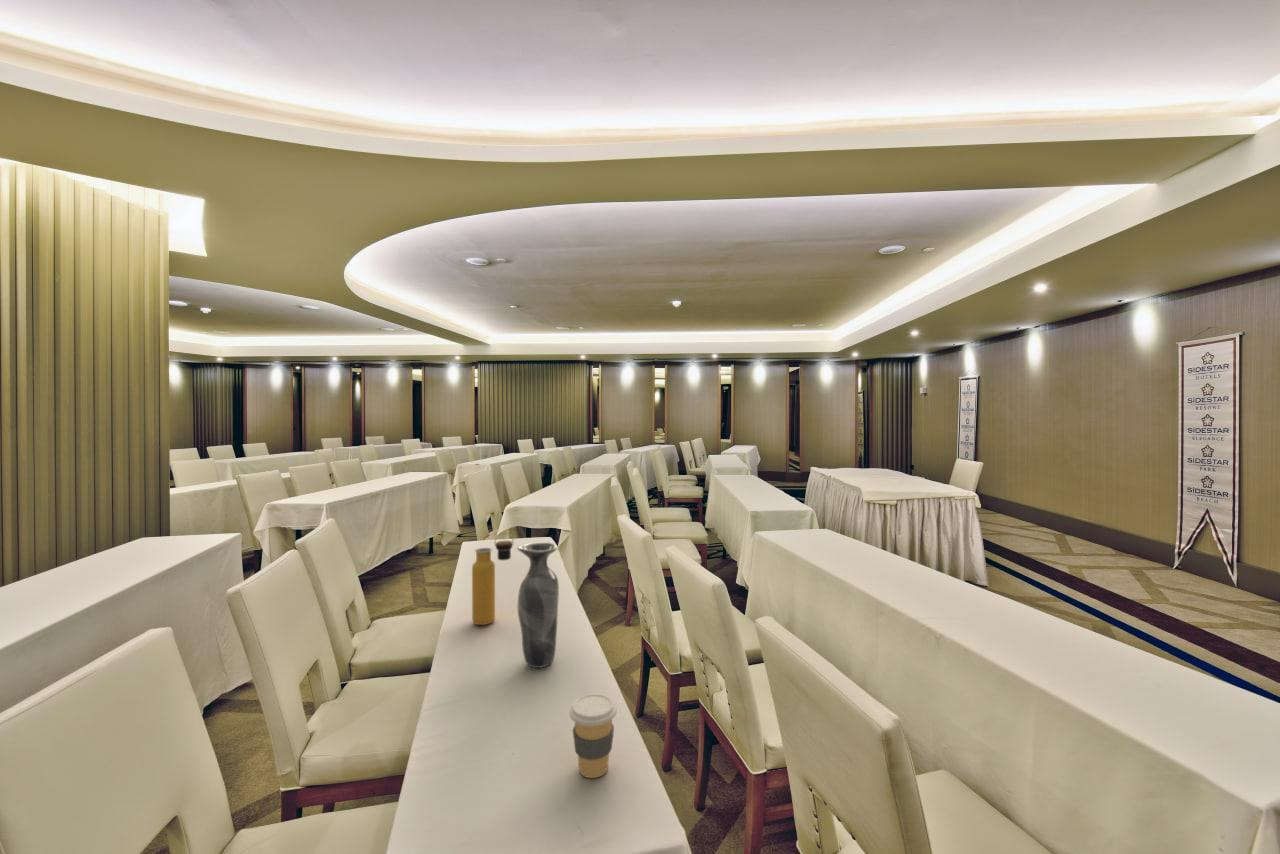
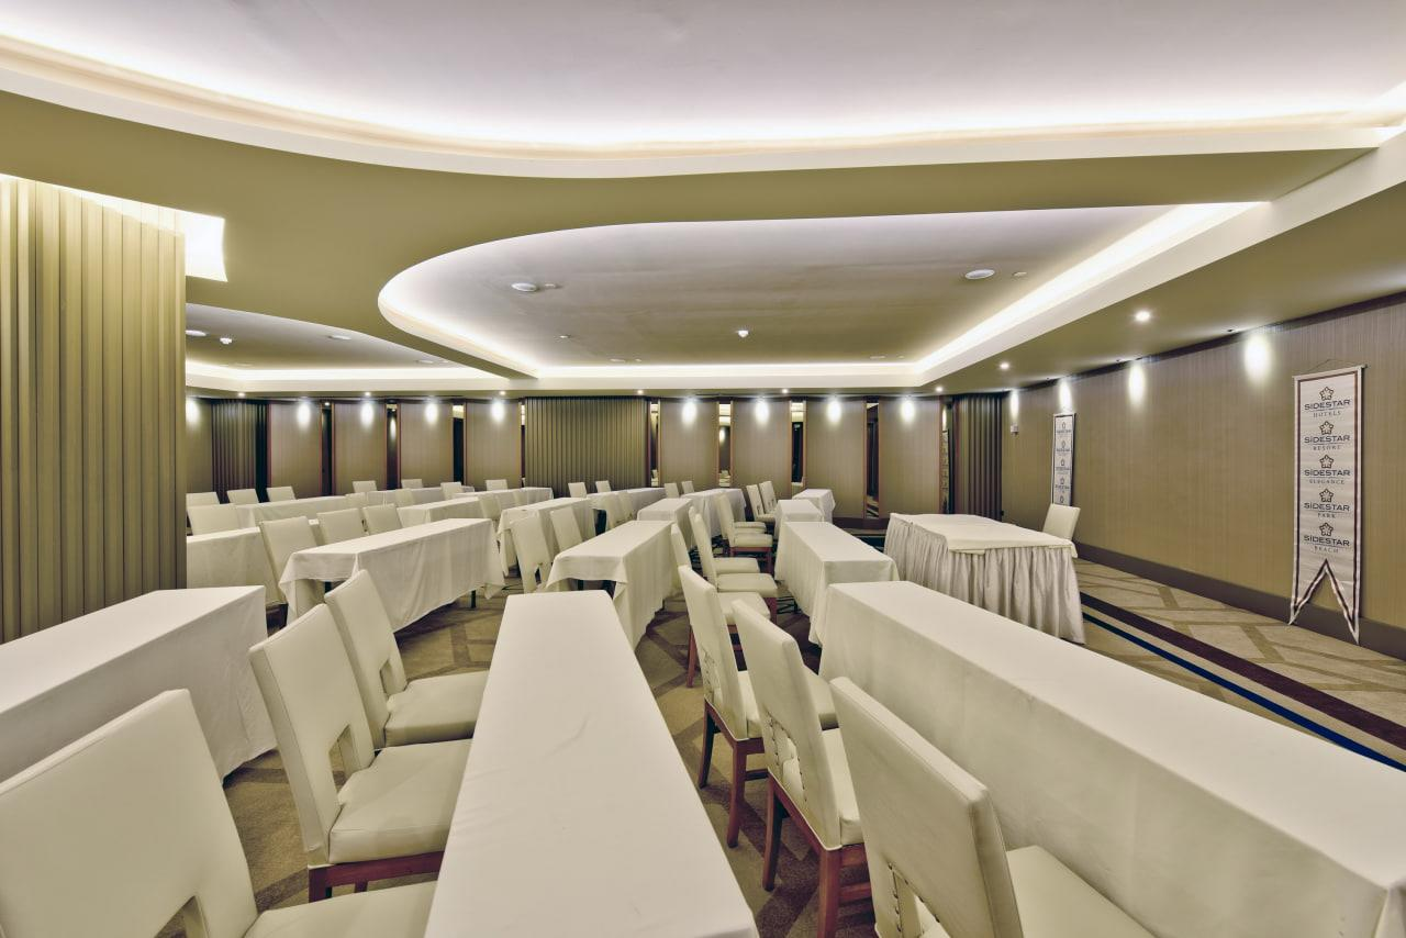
- vase [517,541,560,669]
- coffee cup [568,693,618,779]
- water bottle [471,532,515,626]
